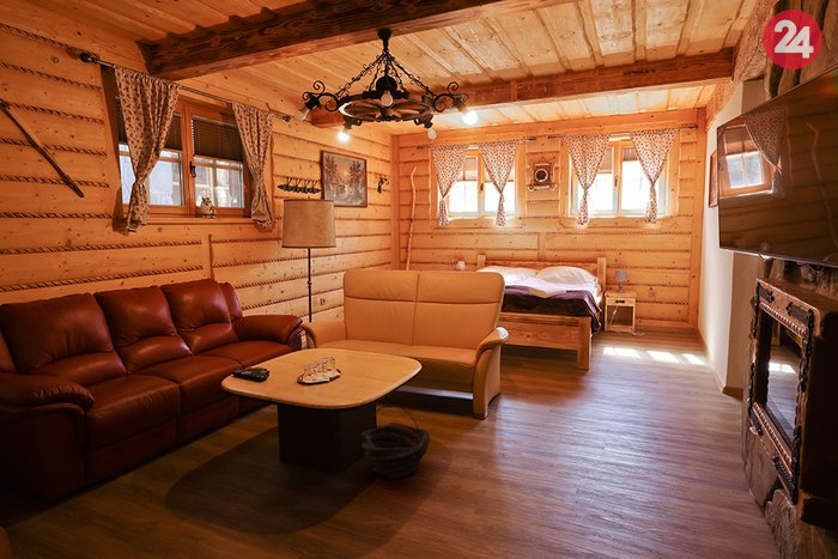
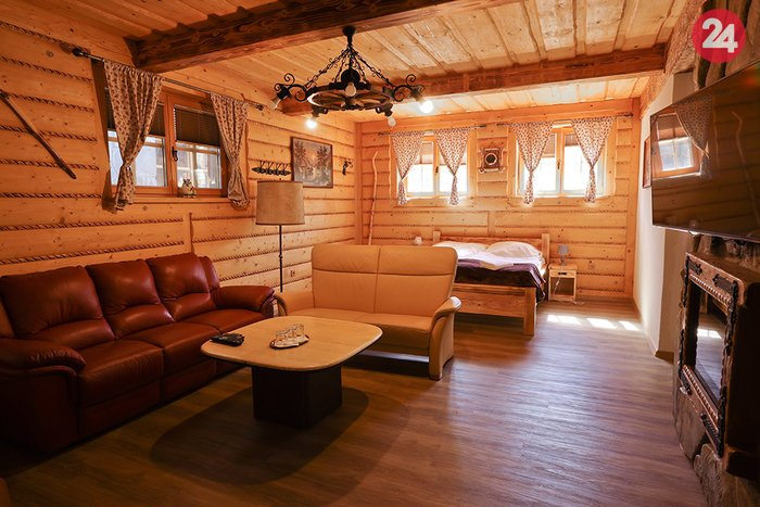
- basket [360,403,431,480]
